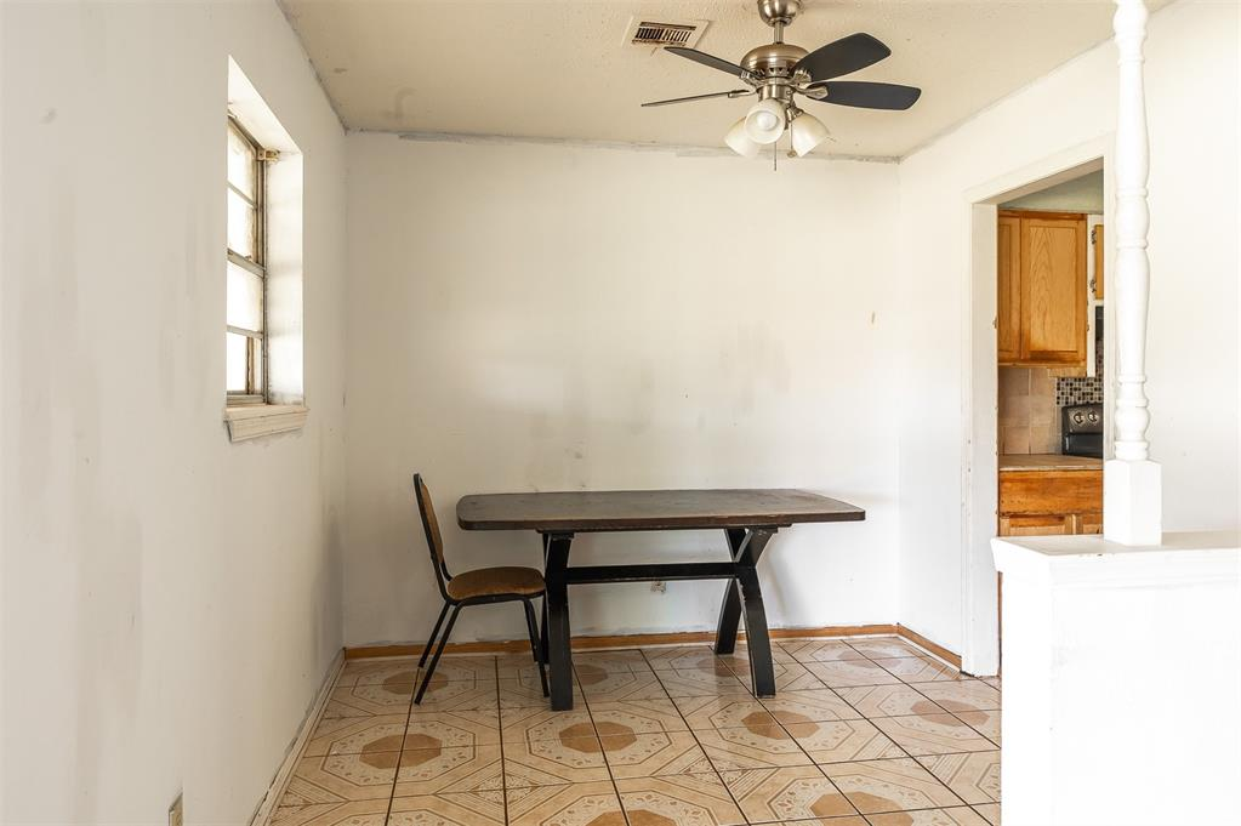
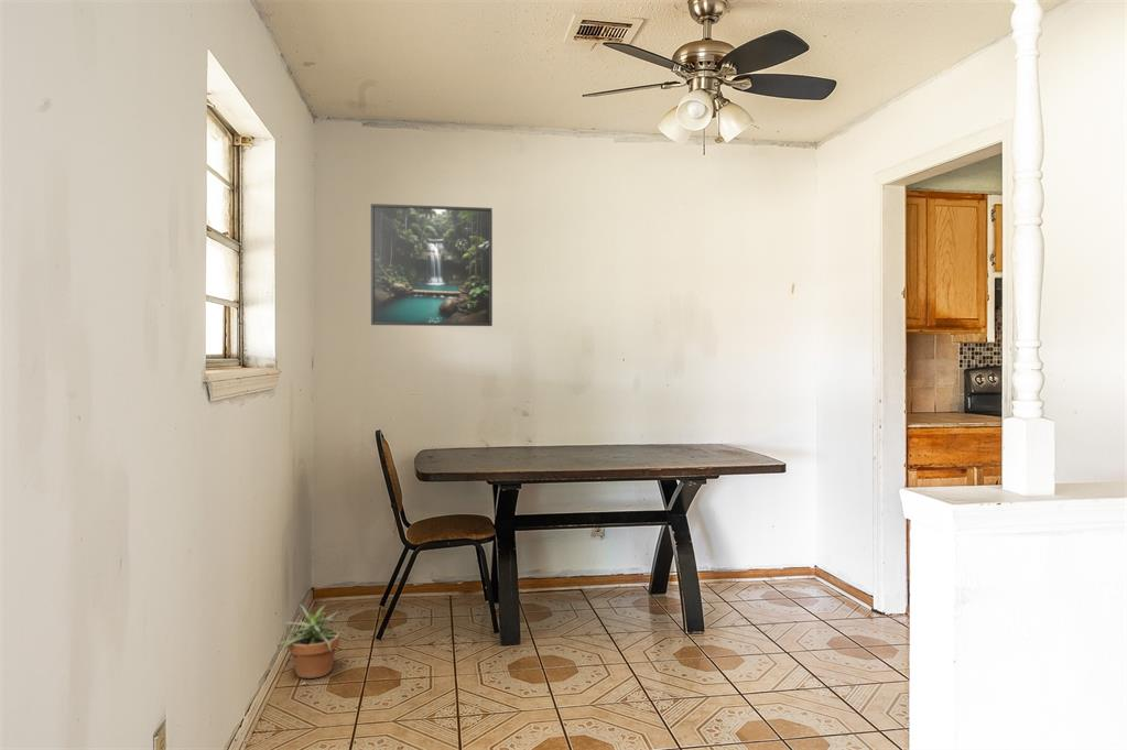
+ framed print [370,203,494,327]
+ potted plant [278,604,351,680]
